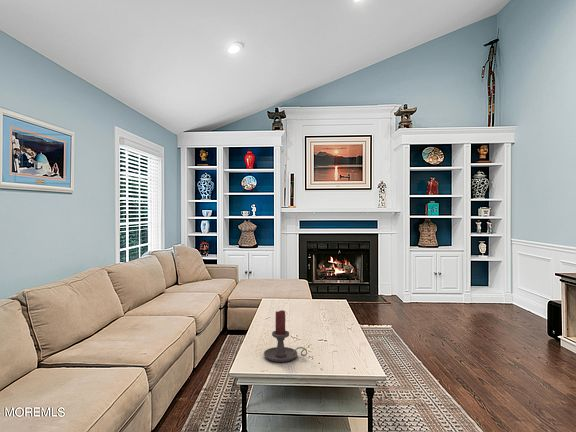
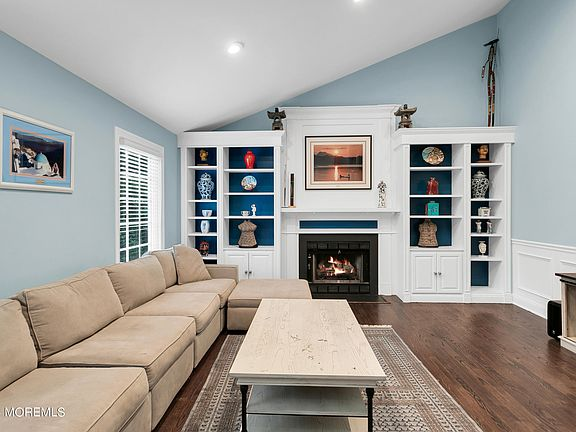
- candle holder [263,309,308,363]
